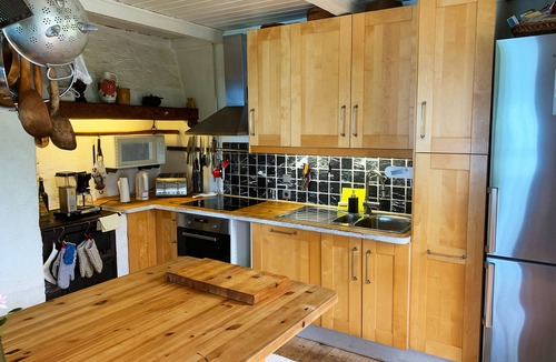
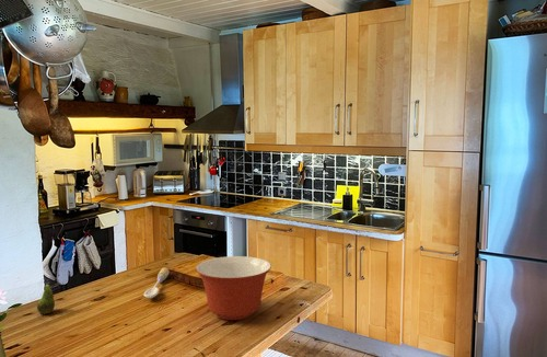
+ mixing bowl [195,255,272,321]
+ fruit [36,276,56,315]
+ spoon [143,267,170,299]
